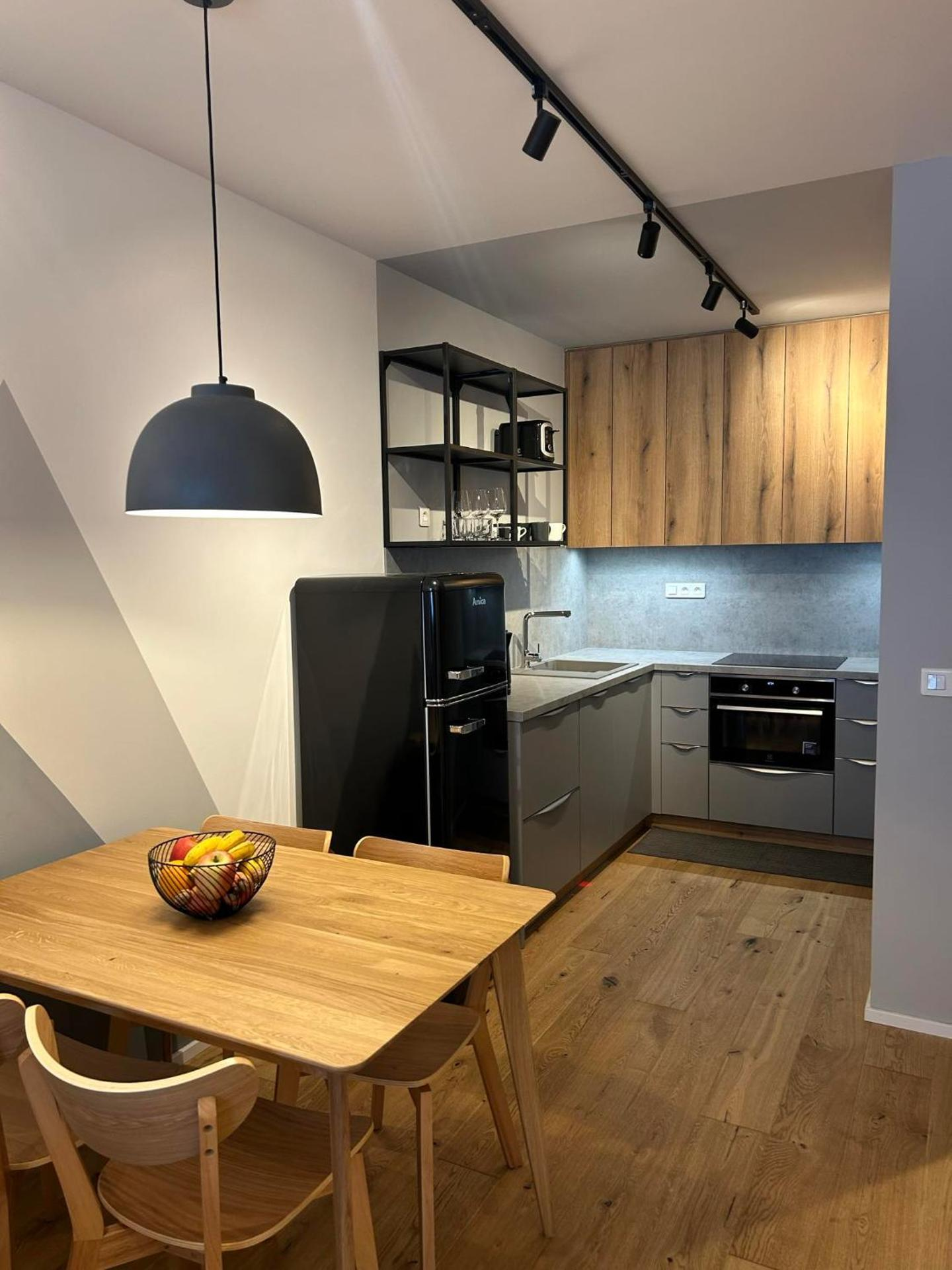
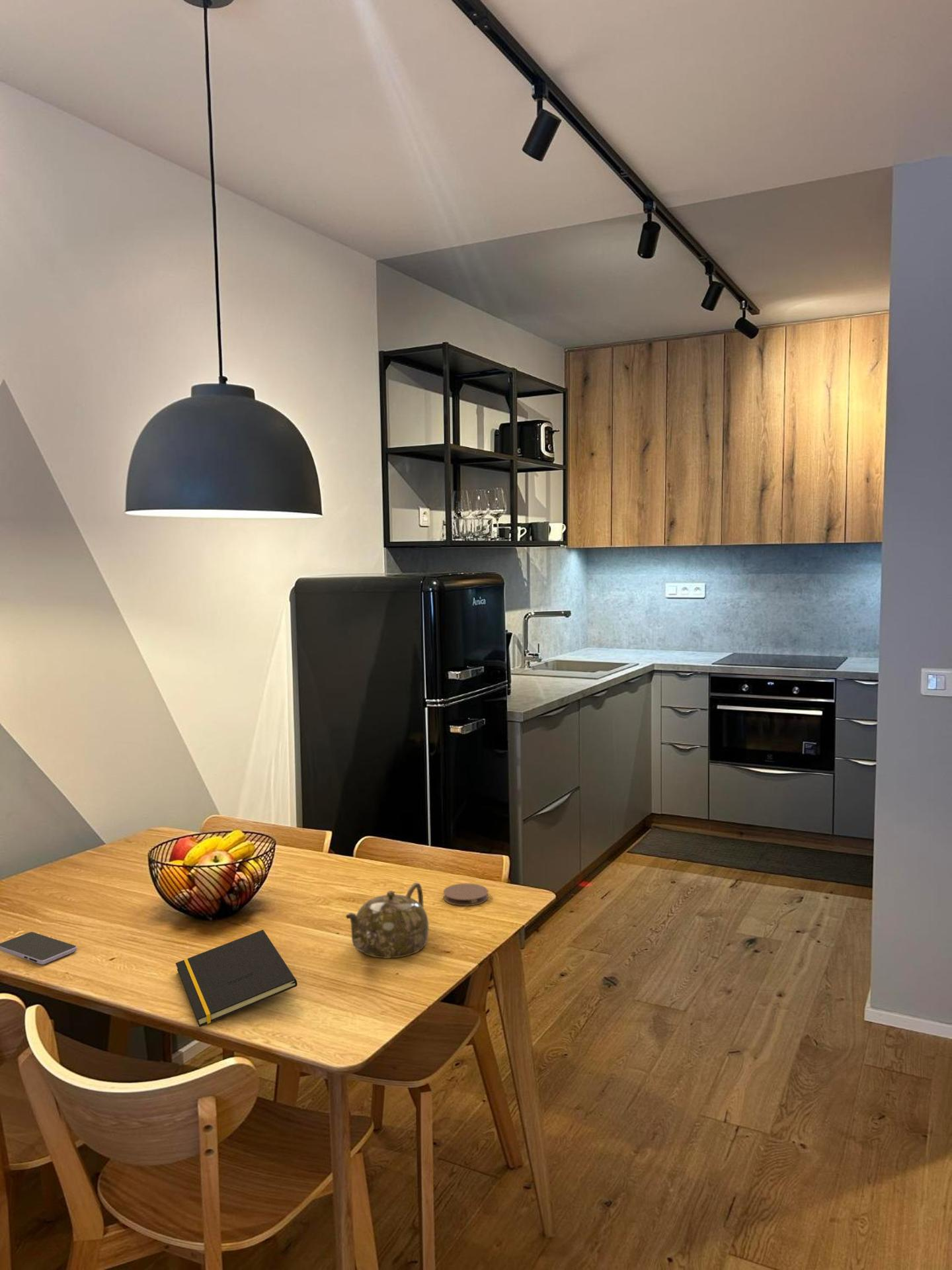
+ smartphone [0,931,77,965]
+ teapot [345,882,430,959]
+ coaster [442,883,489,906]
+ notepad [175,929,298,1027]
